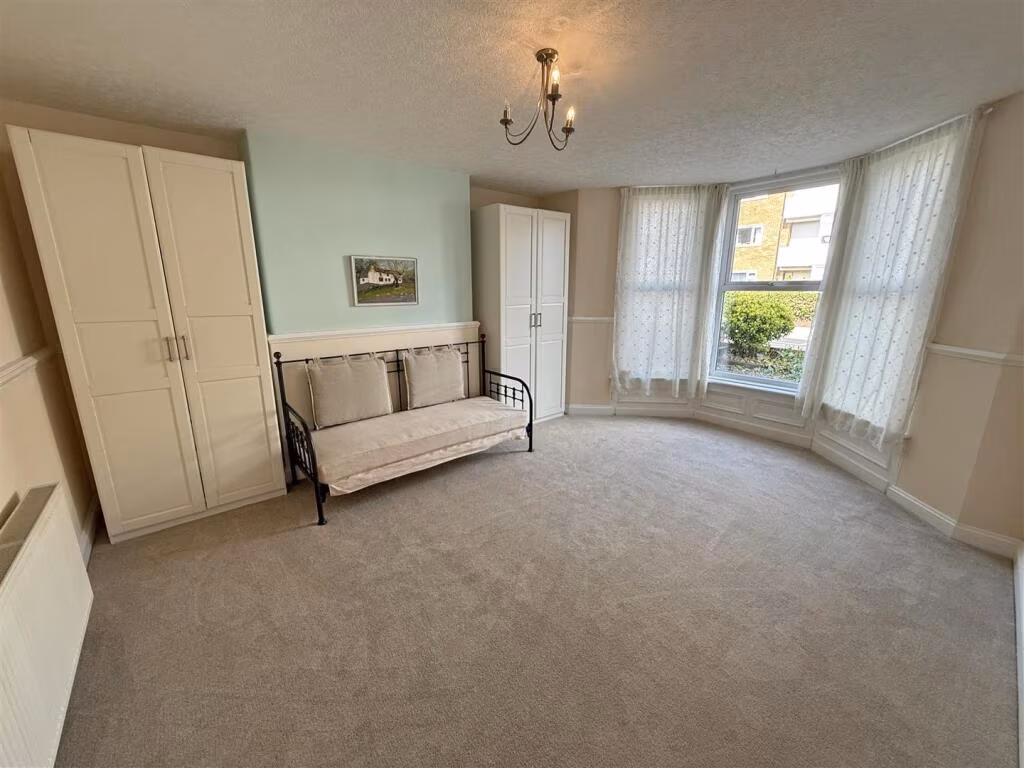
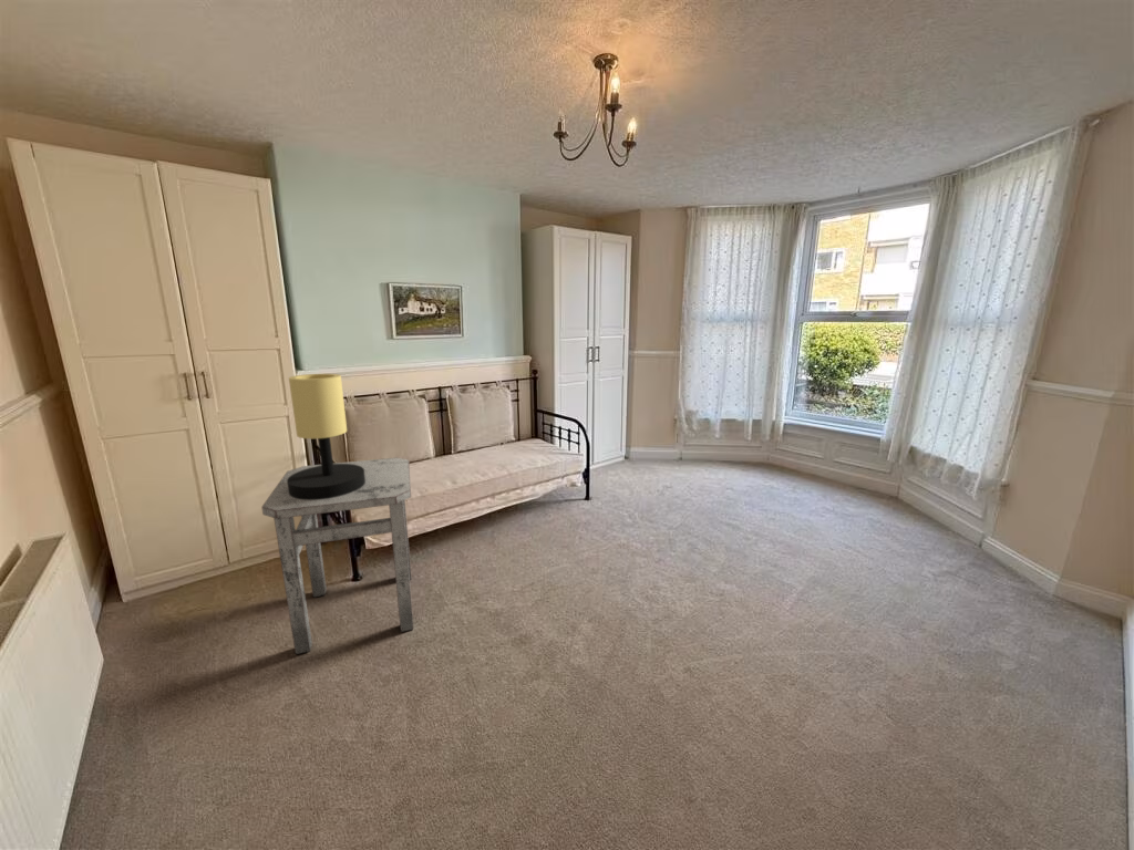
+ side table [260,457,414,655]
+ table lamp [287,373,365,500]
